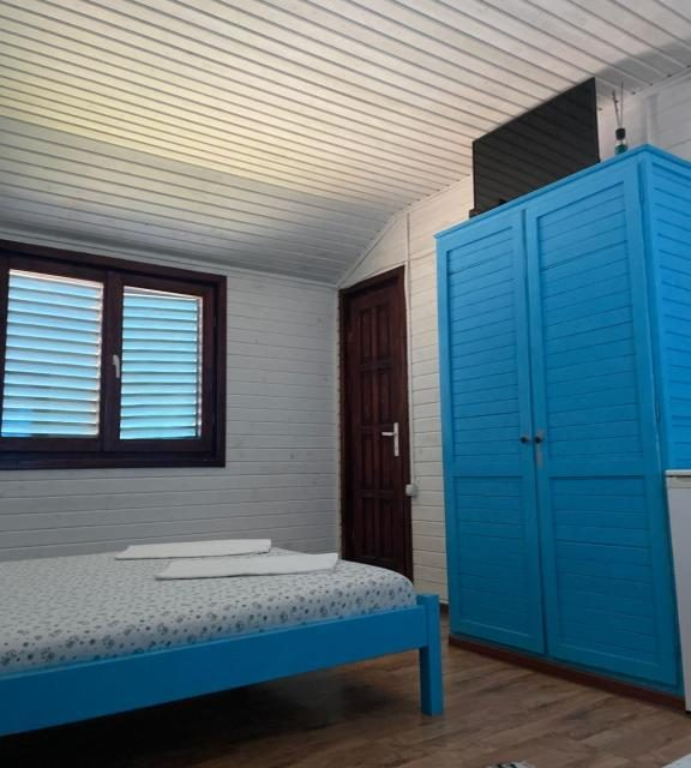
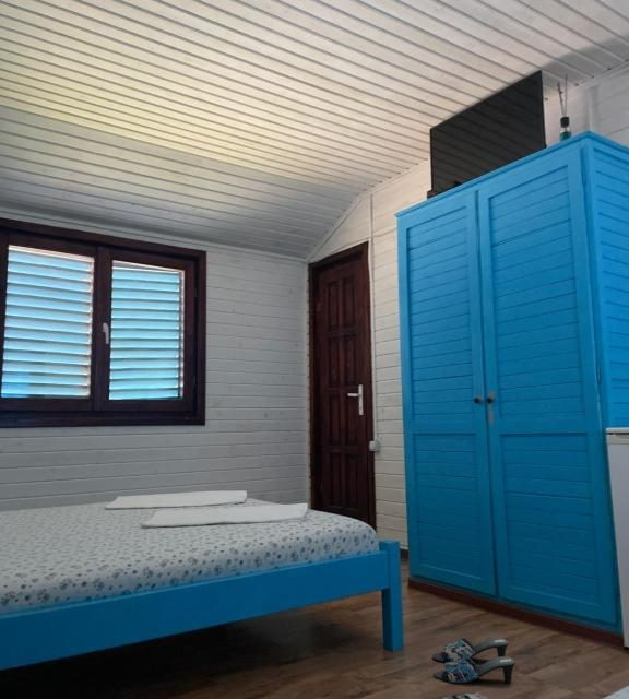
+ slippers [431,637,517,685]
